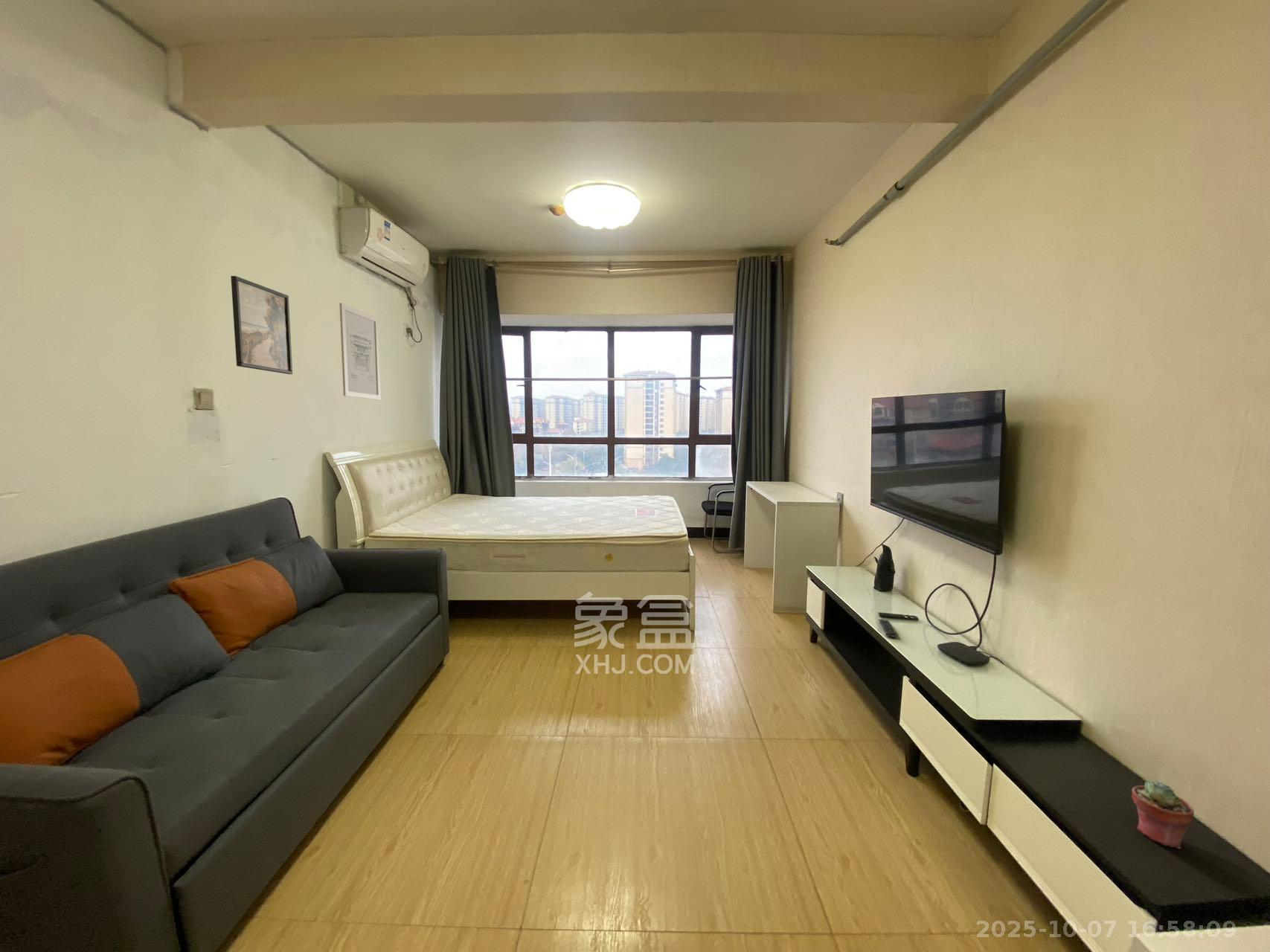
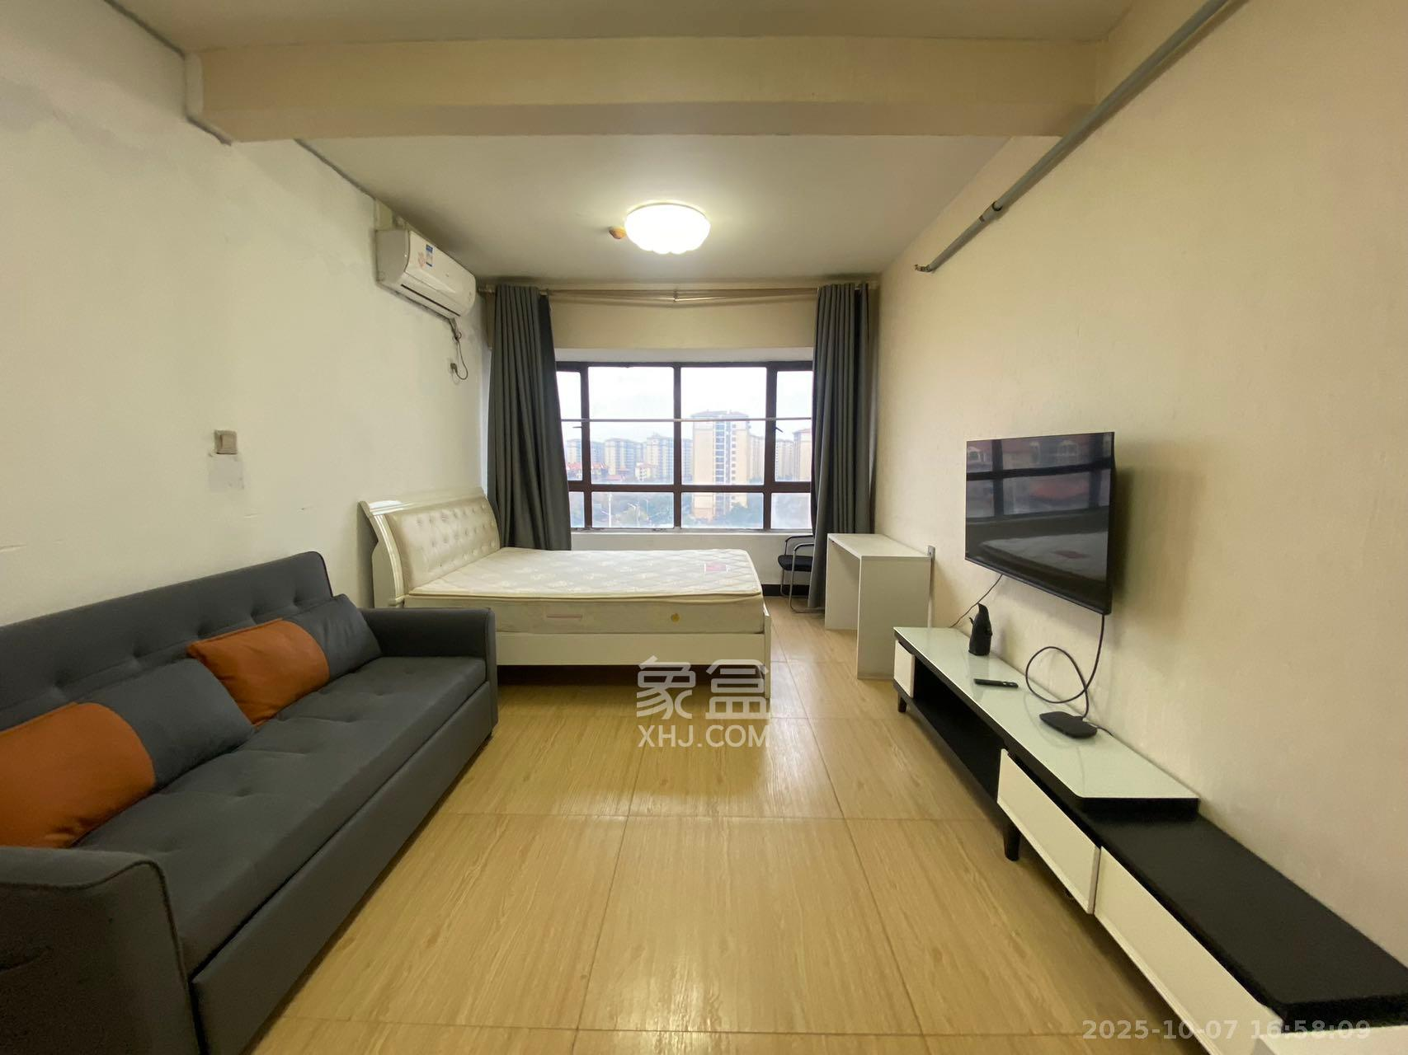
- remote control [877,618,898,638]
- potted succulent [1131,779,1195,850]
- wall art [339,302,382,401]
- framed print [230,275,293,375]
